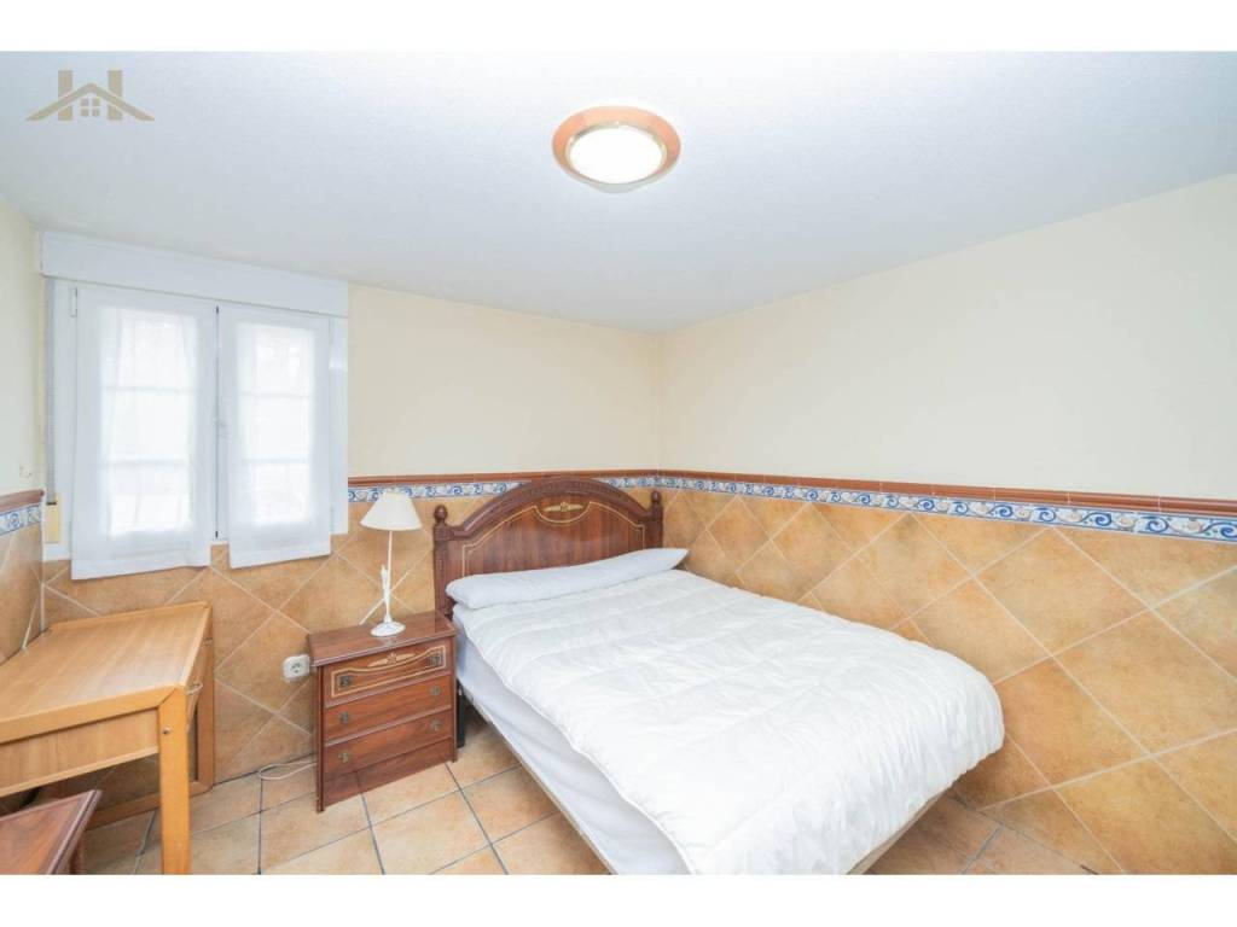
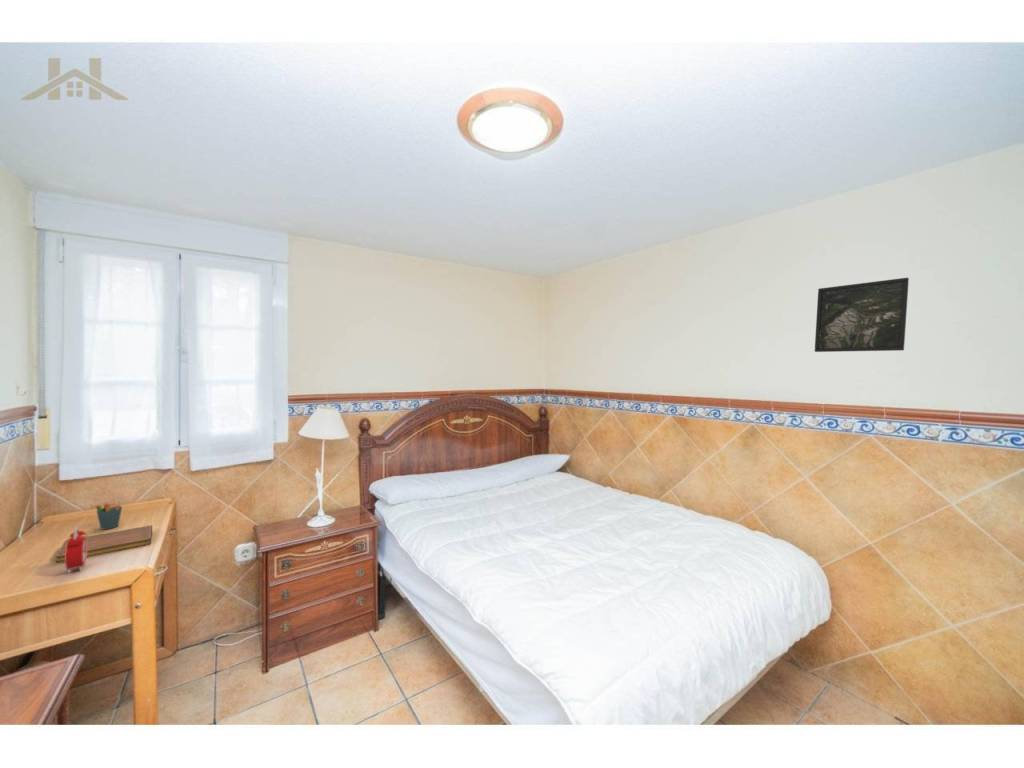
+ notebook [55,524,153,564]
+ alarm clock [64,525,87,575]
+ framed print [814,277,910,353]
+ pen holder [95,496,124,531]
